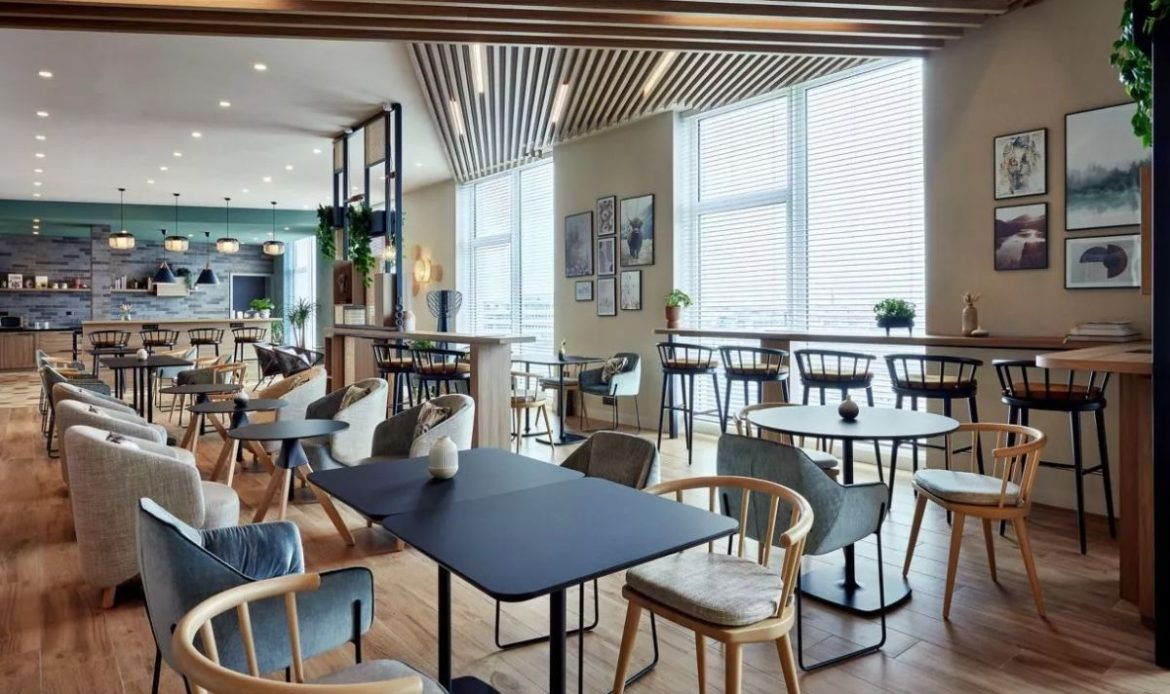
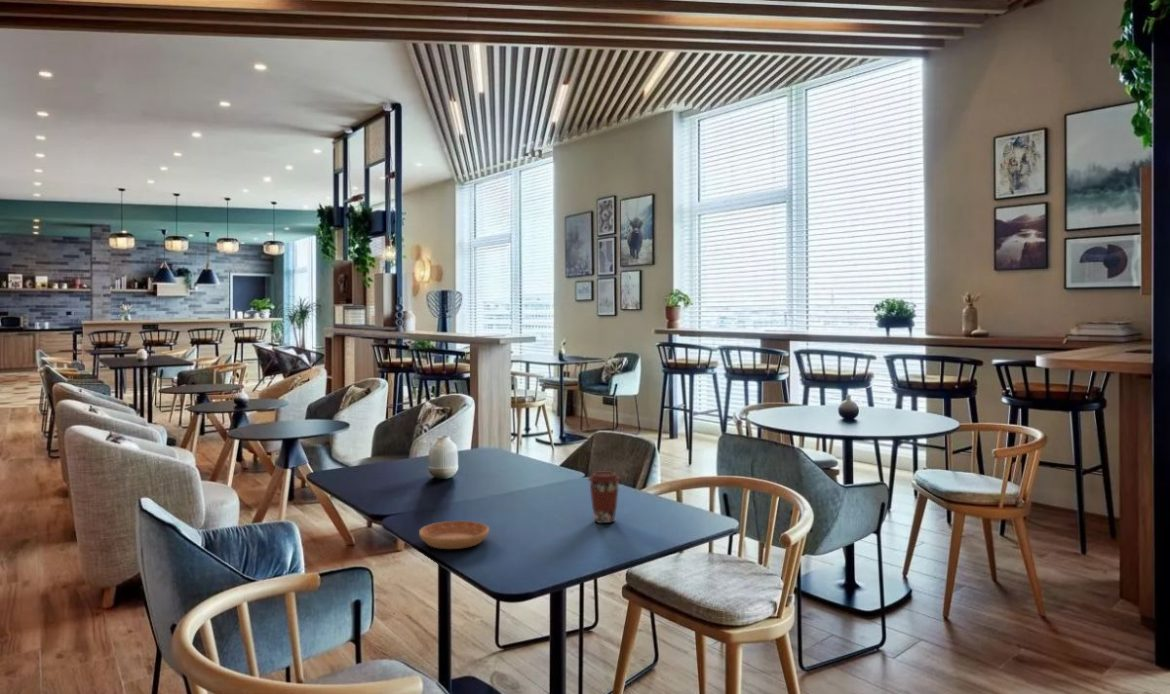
+ saucer [418,520,490,550]
+ coffee cup [587,471,622,524]
